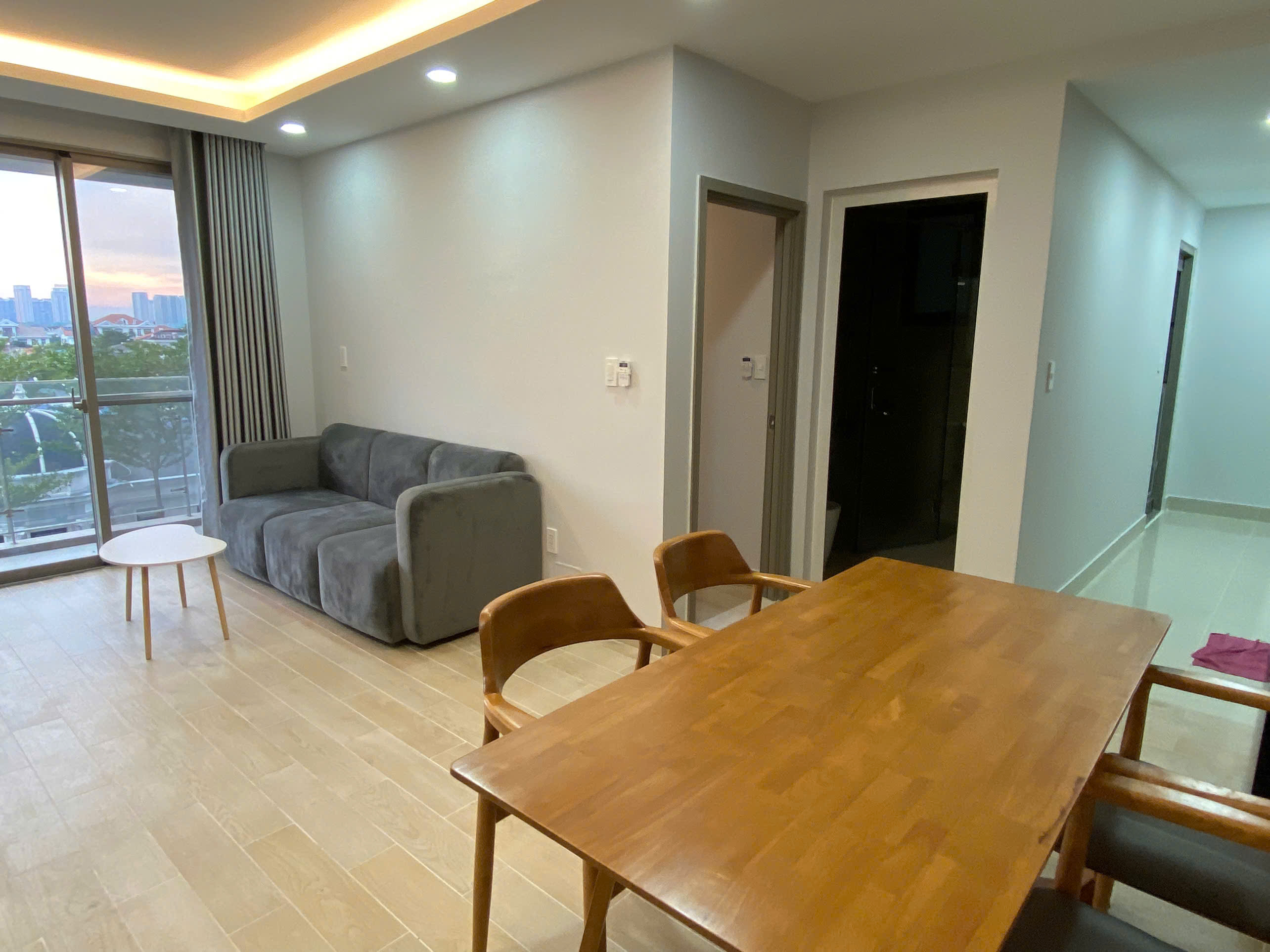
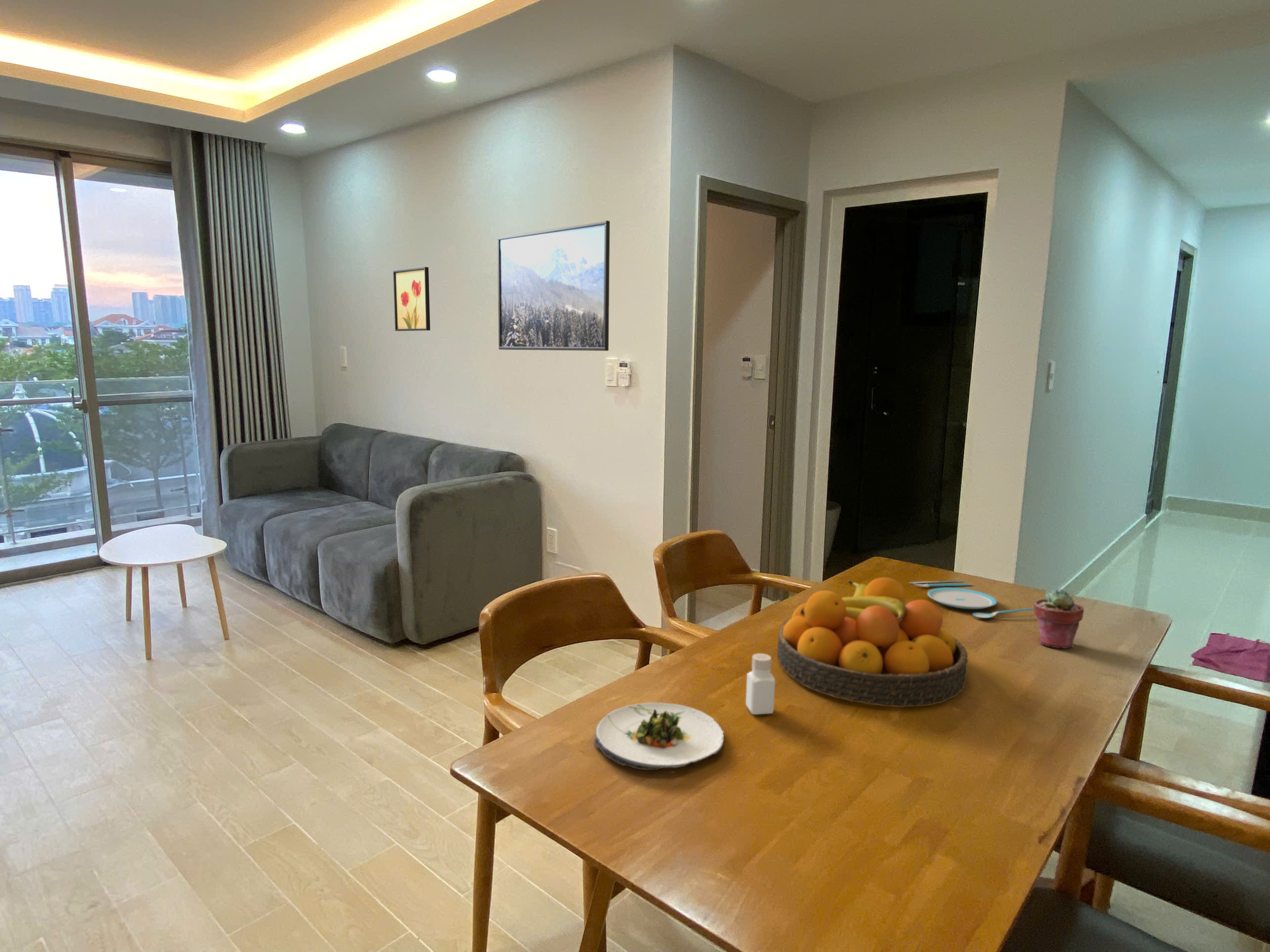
+ potted succulent [1034,588,1085,649]
+ salad plate [593,702,725,771]
+ pepper shaker [745,653,775,715]
+ wall art [393,266,431,332]
+ fruit bowl [777,577,969,708]
+ plate [909,580,1034,618]
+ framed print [497,220,610,351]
